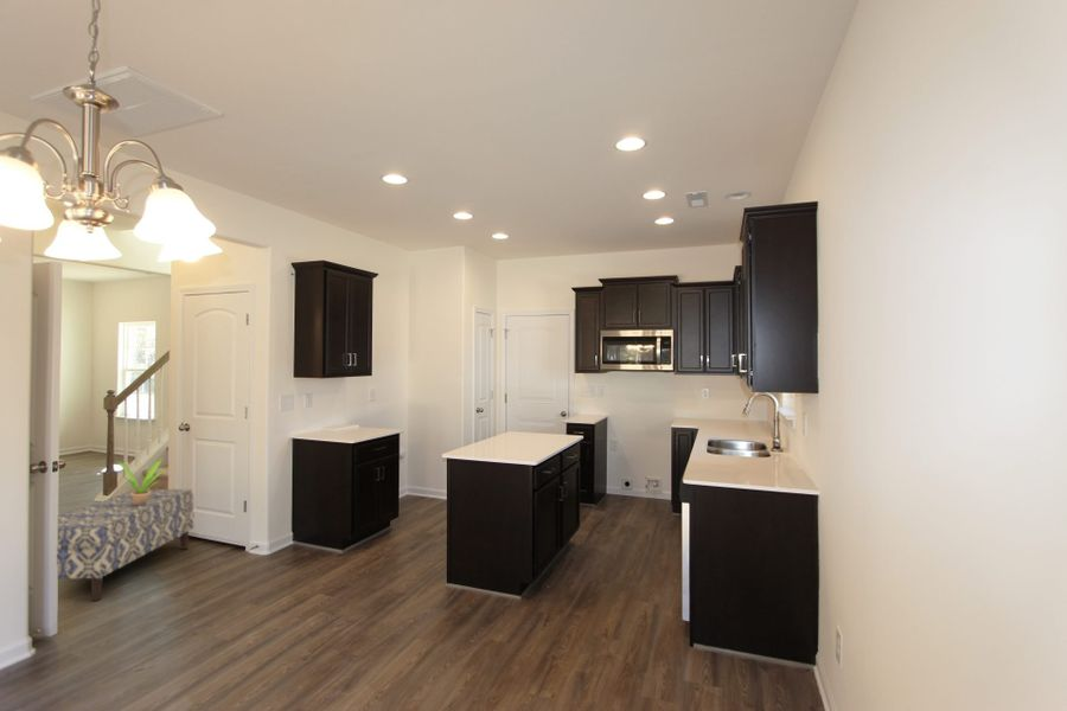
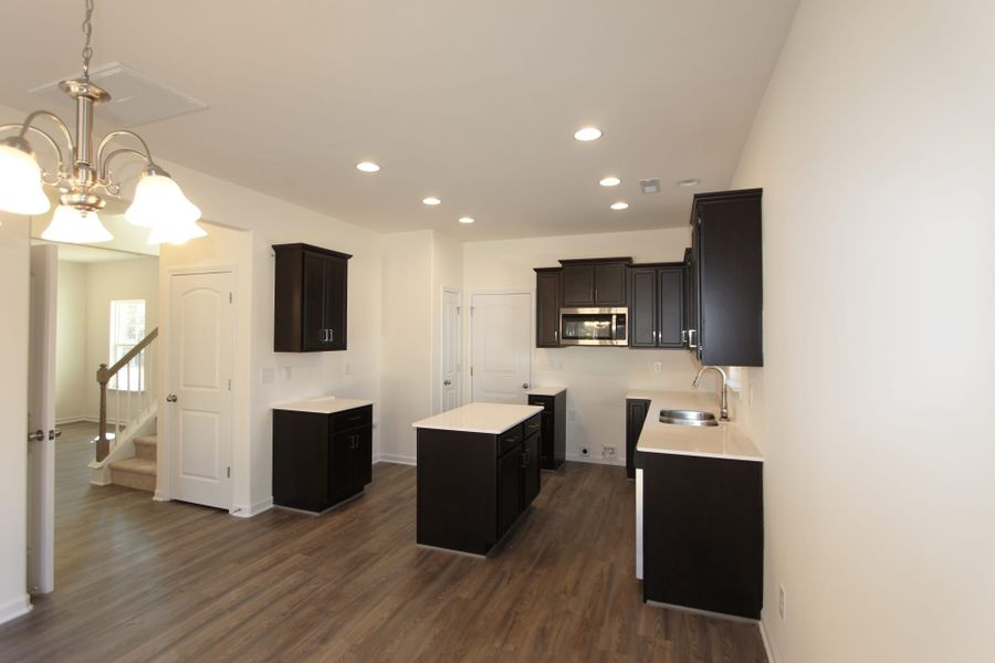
- bench [56,488,194,602]
- potted plant [117,459,165,505]
